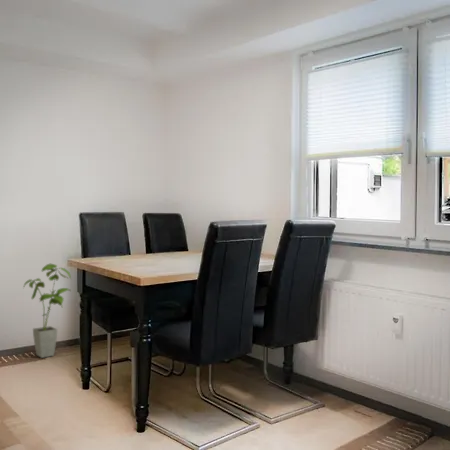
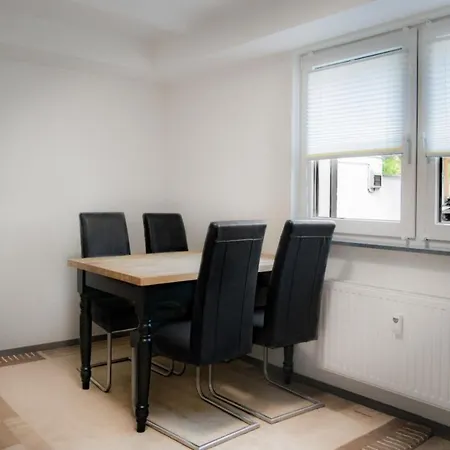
- house plant [22,263,72,359]
